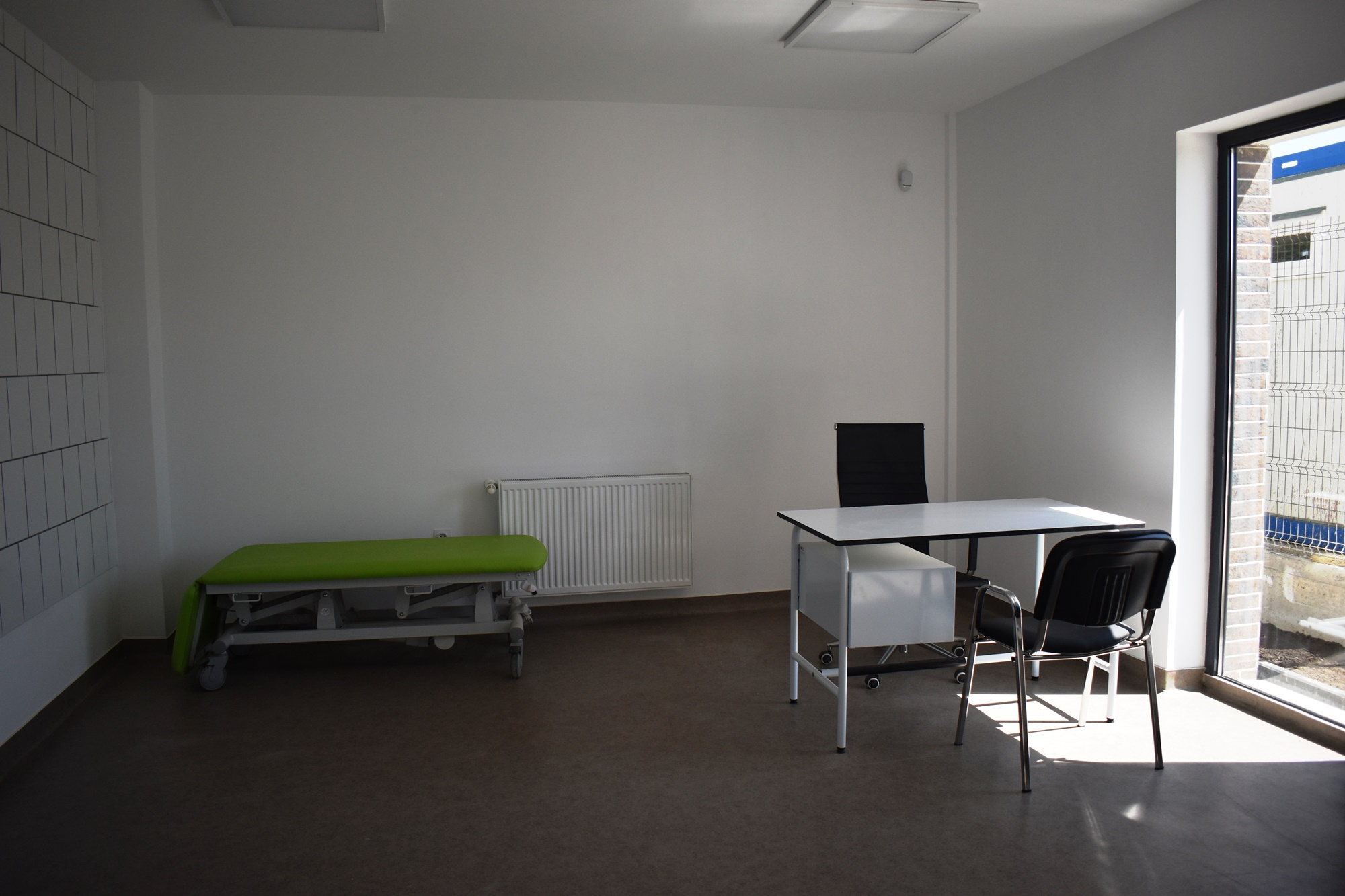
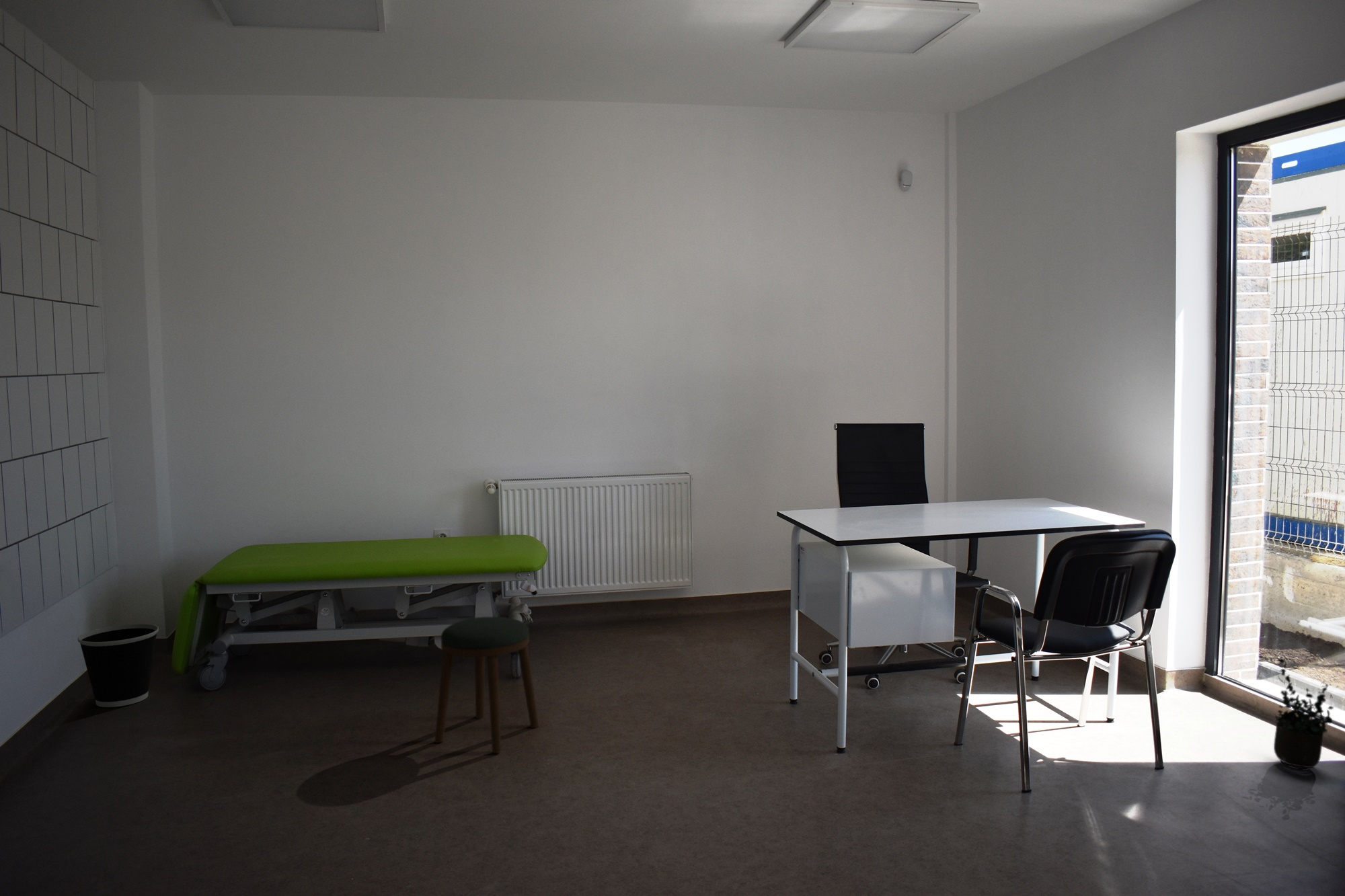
+ wastebasket [77,623,159,708]
+ potted plant [1273,657,1334,771]
+ stool [434,616,539,754]
